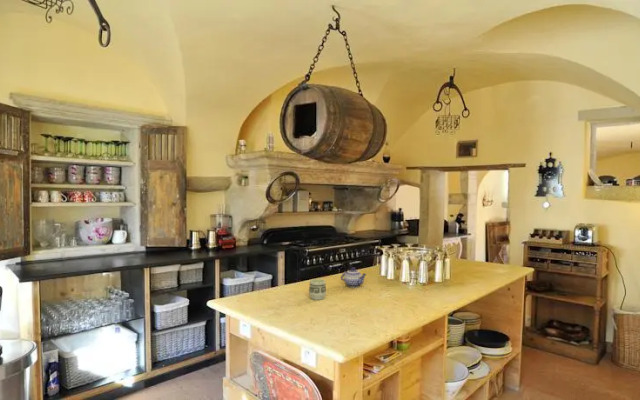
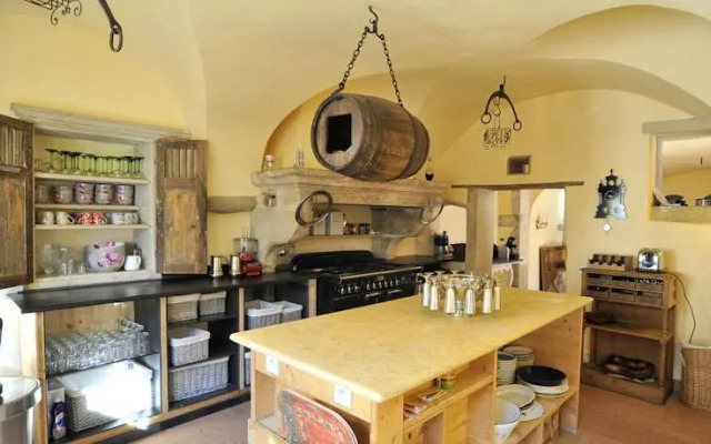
- teapot [340,266,368,288]
- cup [308,278,327,301]
